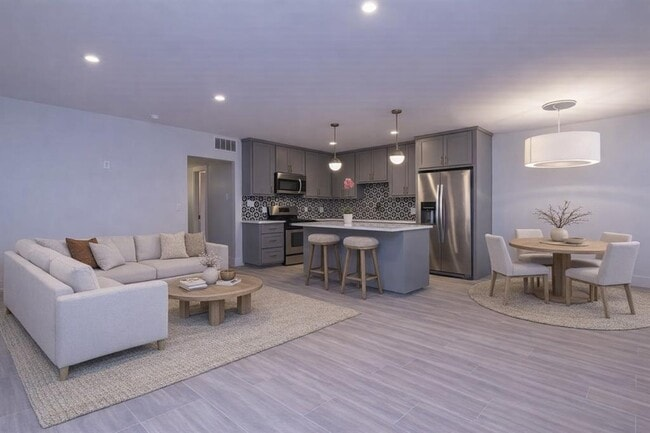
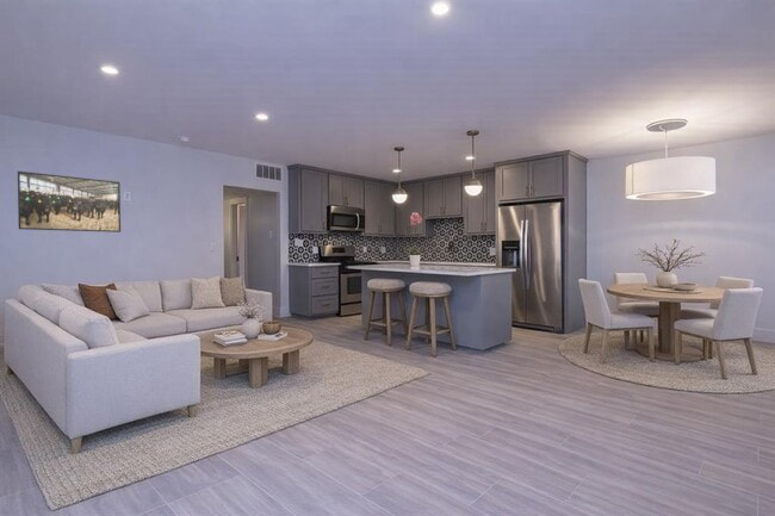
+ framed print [17,170,122,234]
